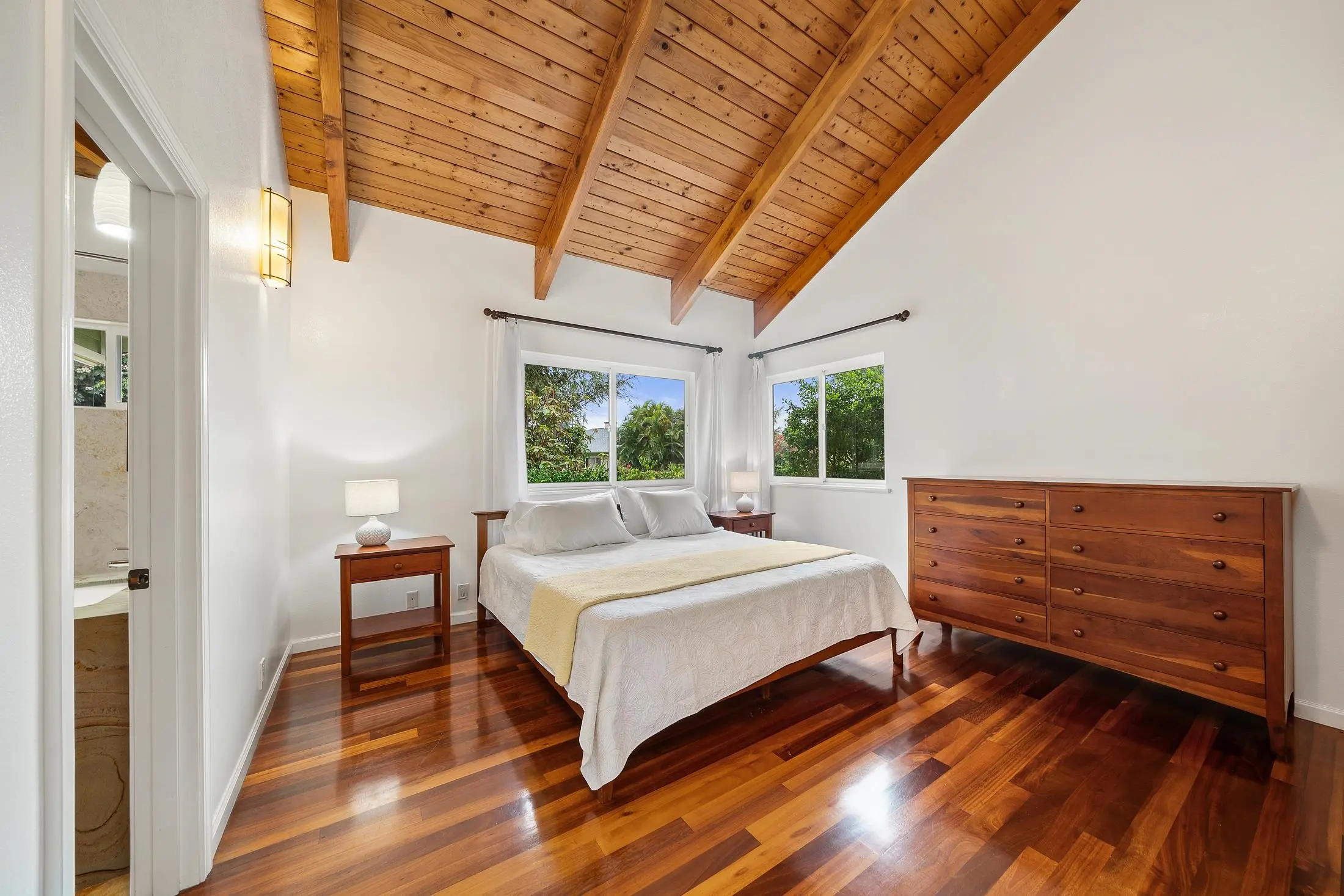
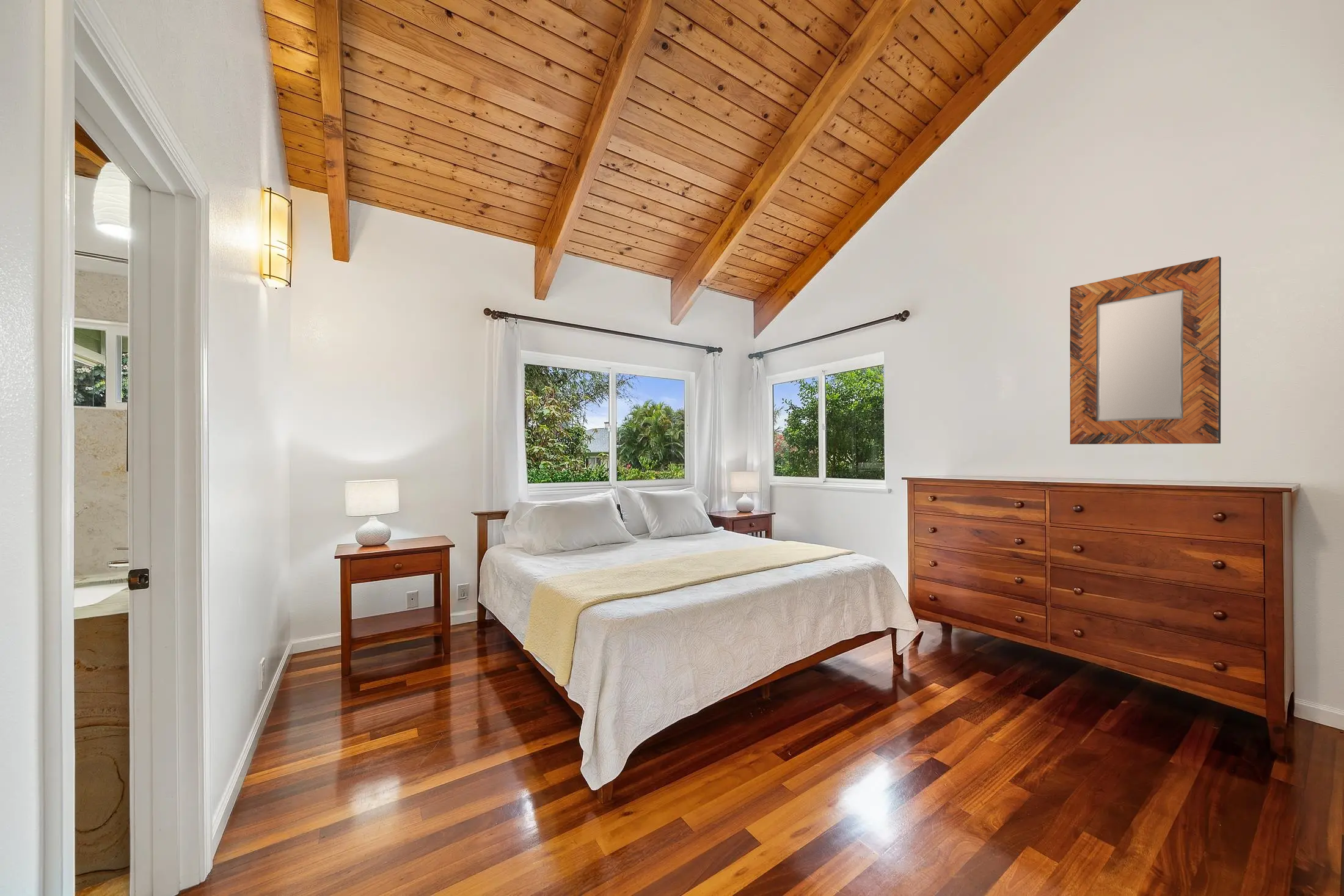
+ home mirror [1069,256,1222,445]
